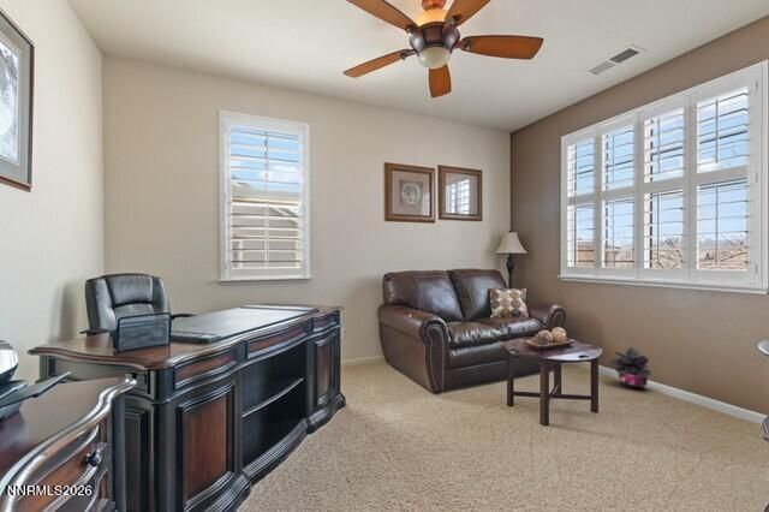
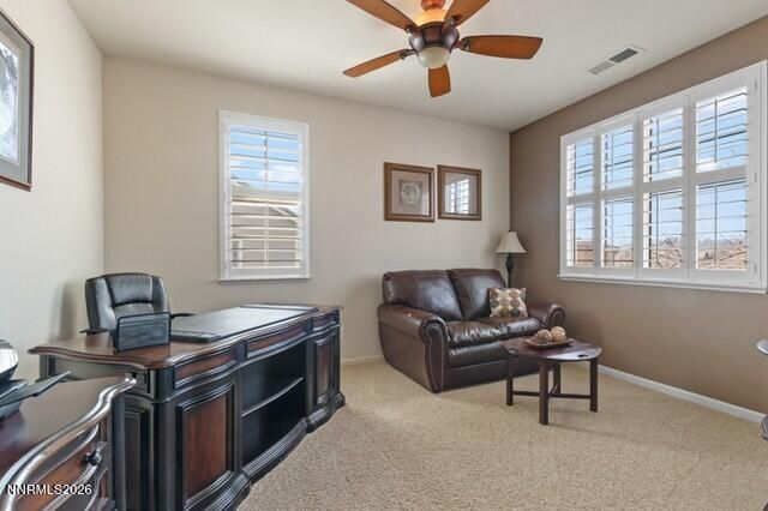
- potted plant [609,346,652,392]
